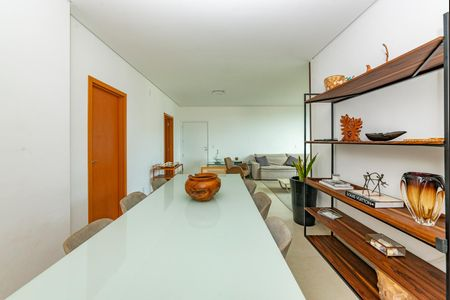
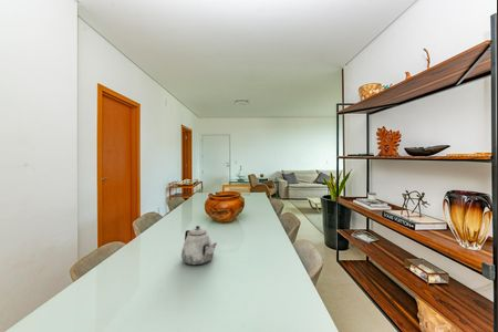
+ teapot [180,225,217,266]
